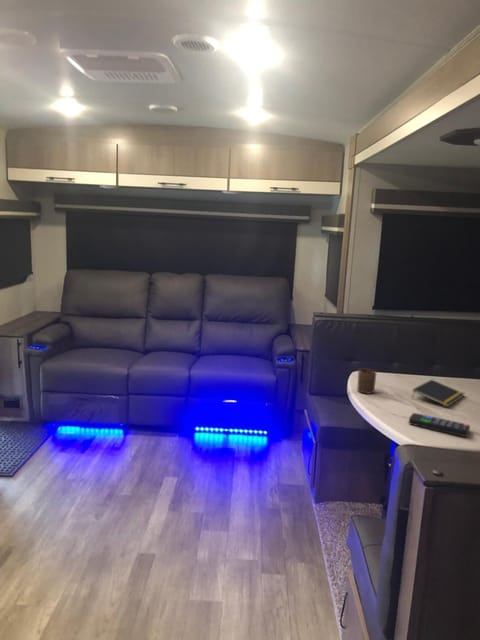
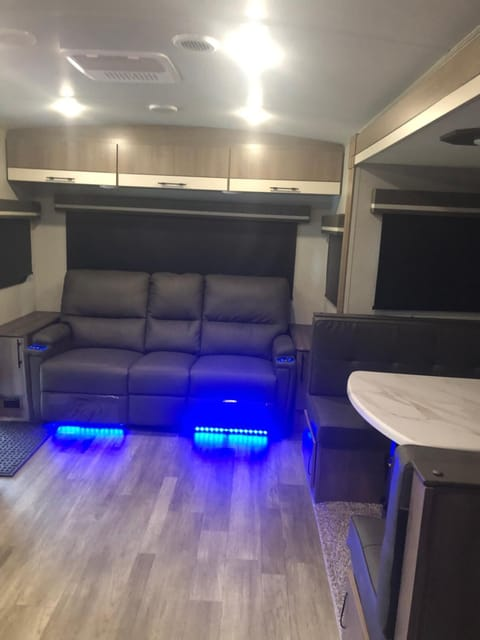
- notepad [411,379,465,408]
- cup [356,368,377,395]
- remote control [408,412,471,438]
